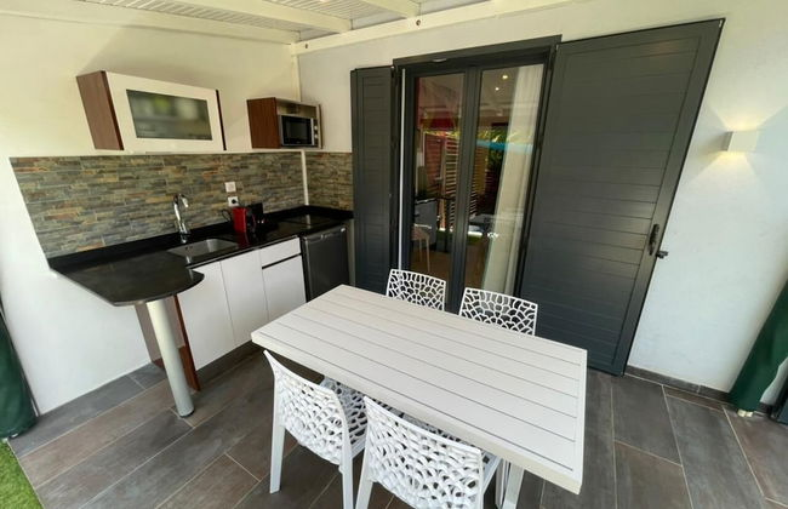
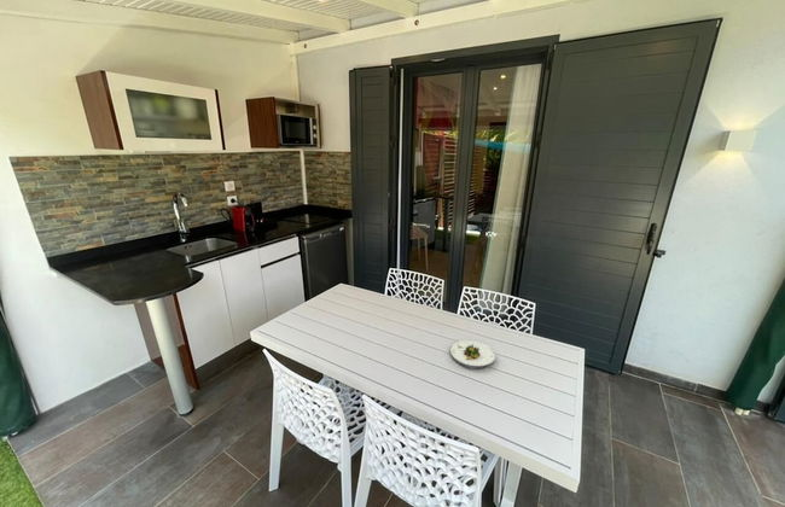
+ salad plate [449,339,496,369]
